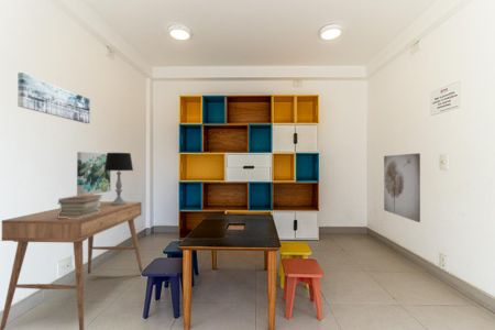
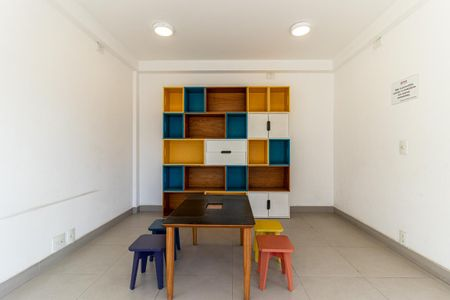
- wall art [383,152,421,223]
- wall art [16,72,90,124]
- table lamp [105,152,134,206]
- desk [0,200,144,330]
- book stack [56,194,103,219]
- wall art [76,151,111,196]
